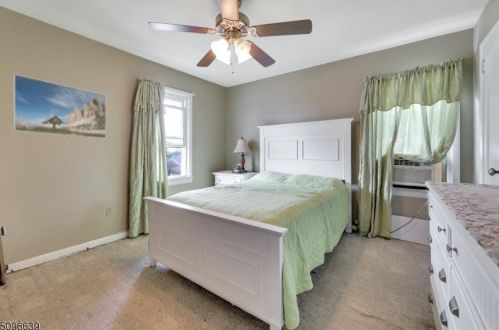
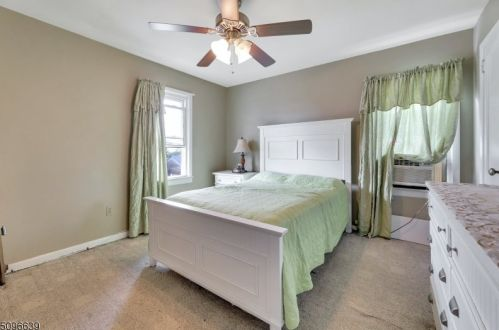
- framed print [13,73,107,139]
